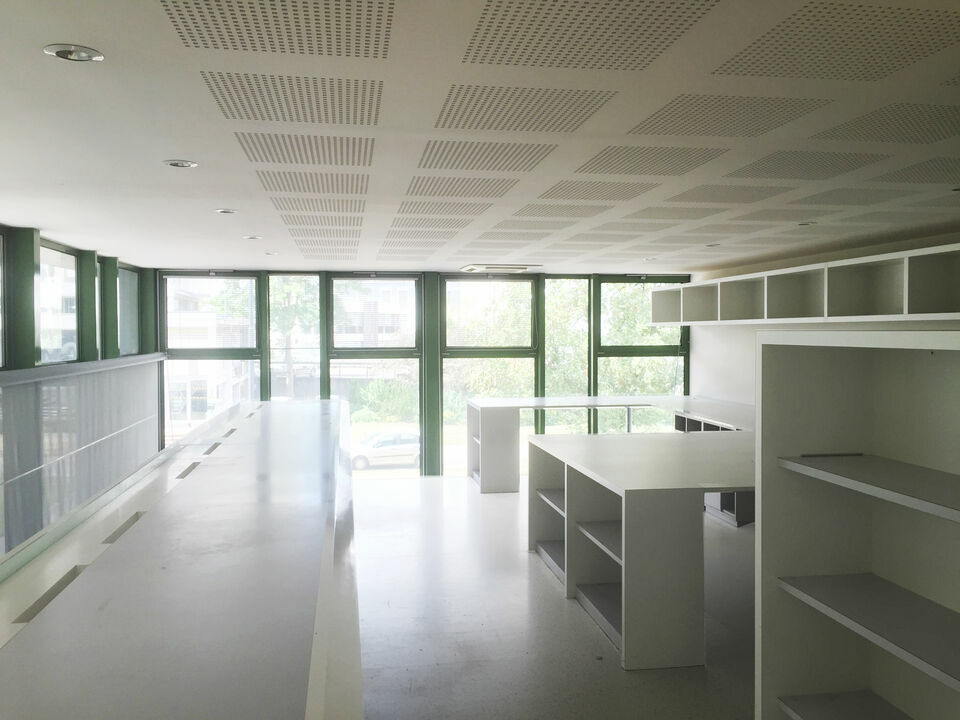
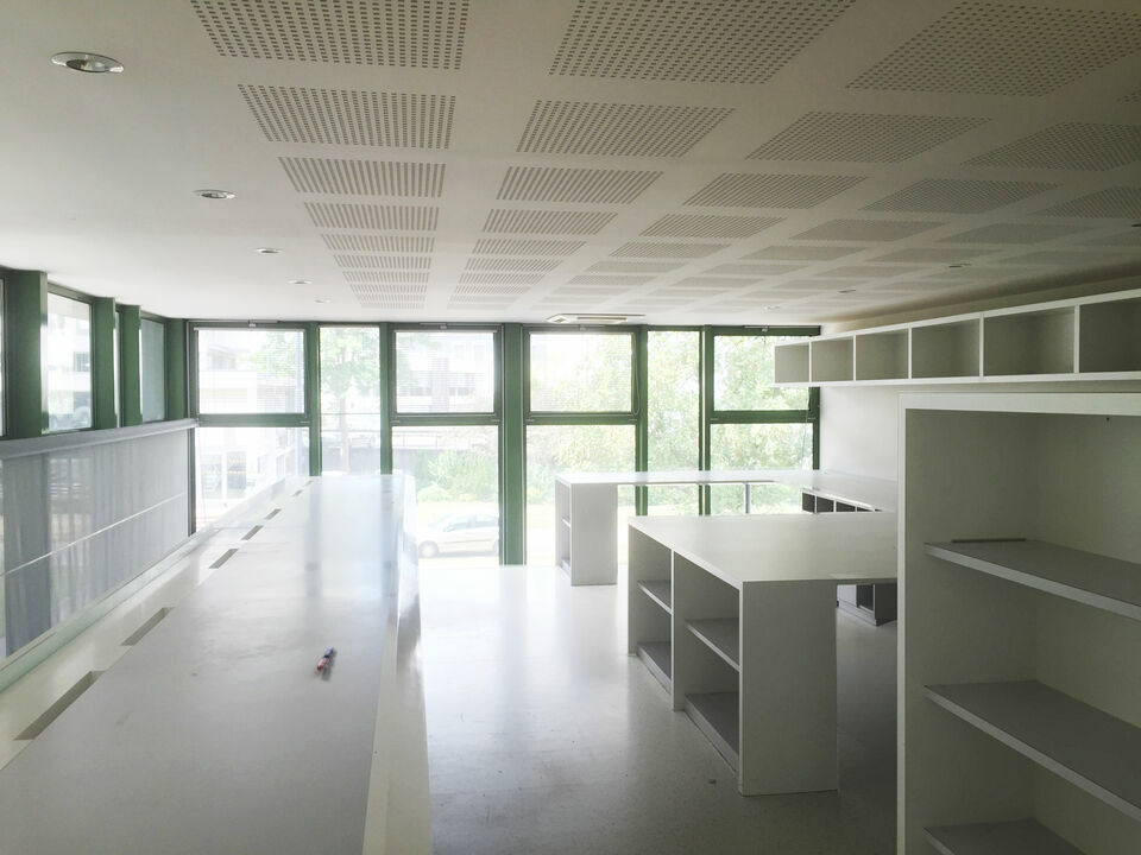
+ pen [315,646,336,672]
